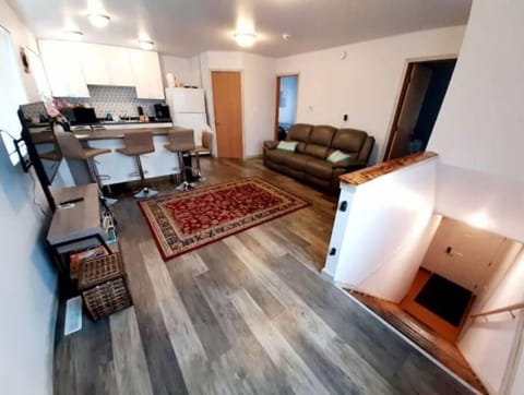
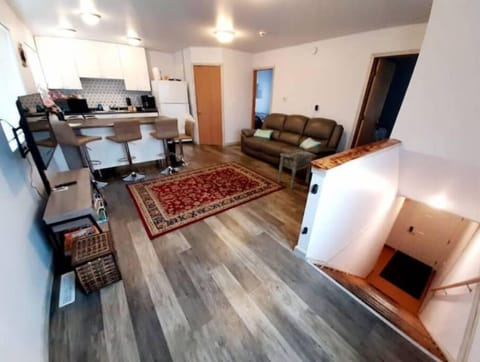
+ side table [277,149,315,189]
